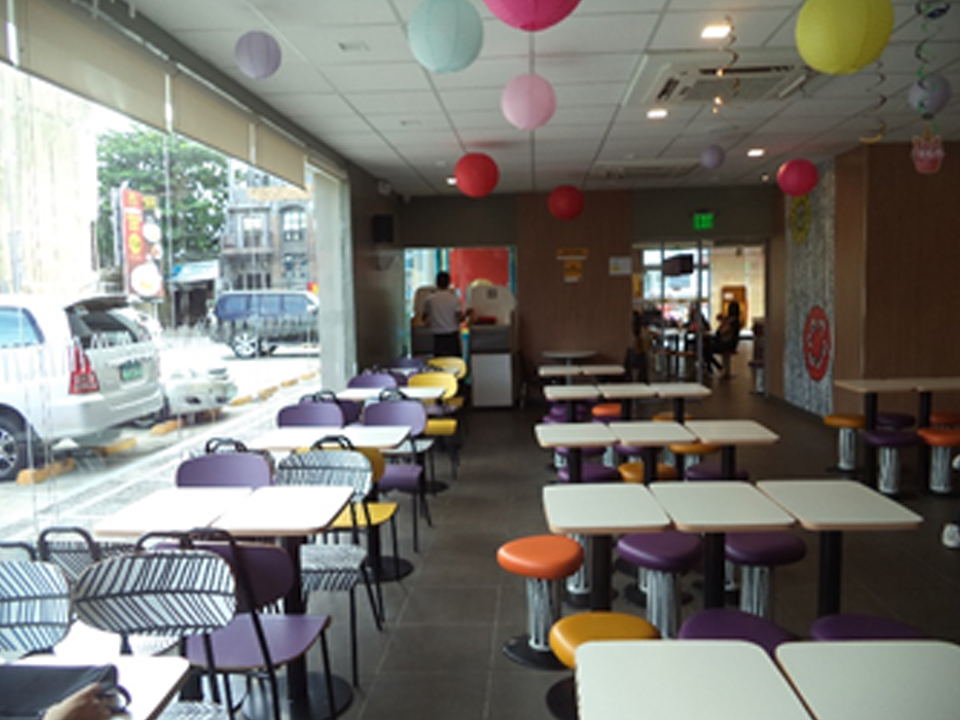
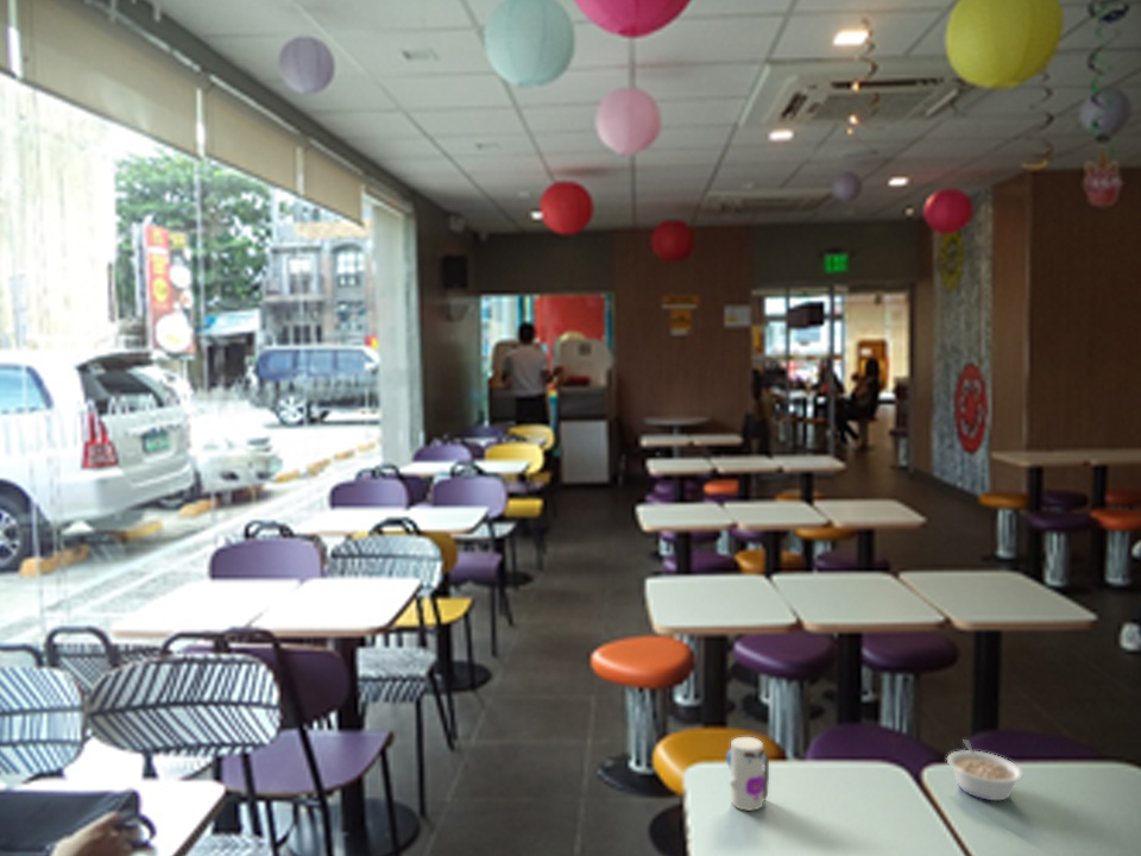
+ toy [725,736,770,812]
+ legume [946,738,1025,801]
